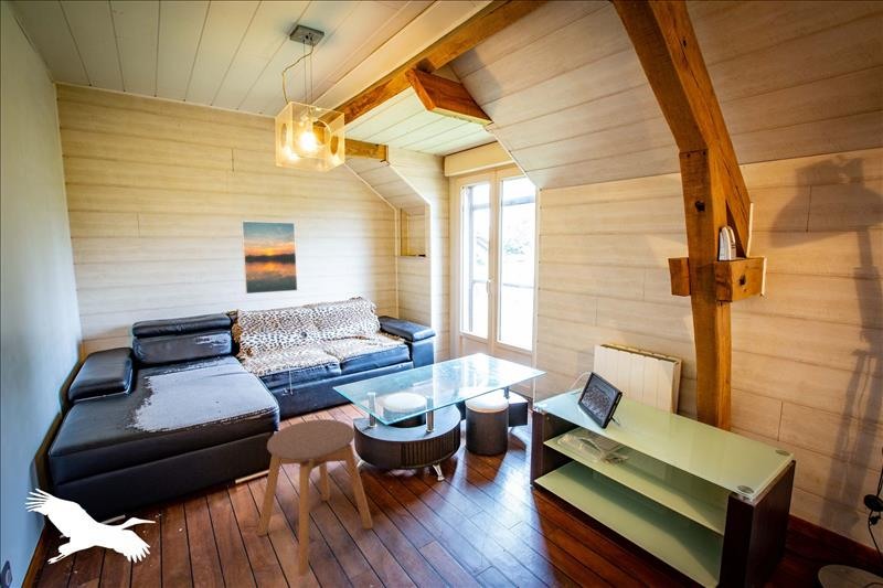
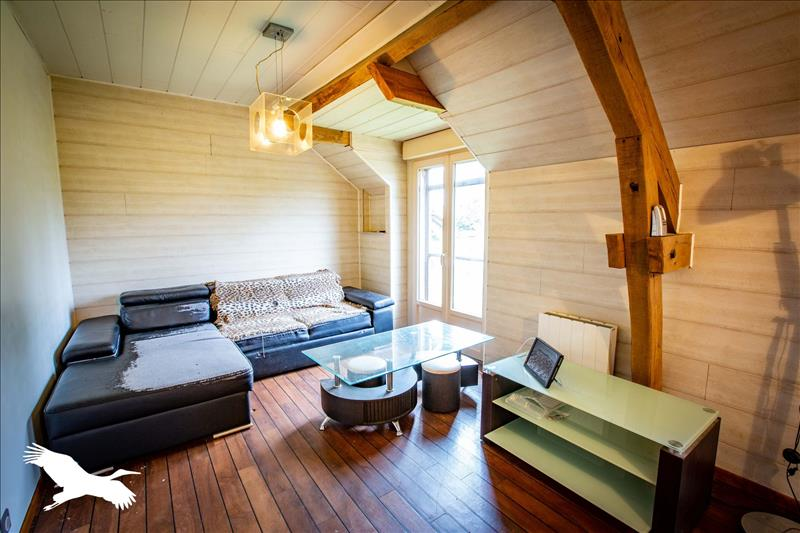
- stool [256,418,374,575]
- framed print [241,220,298,295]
